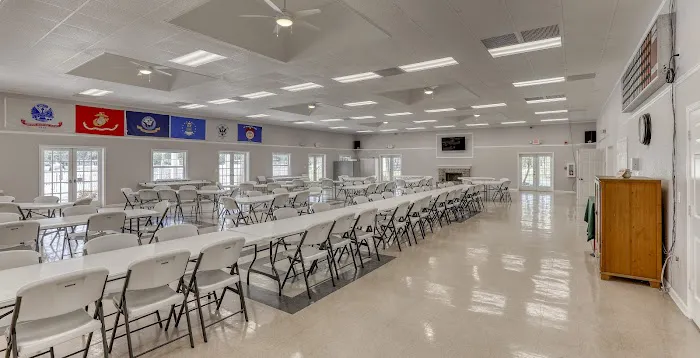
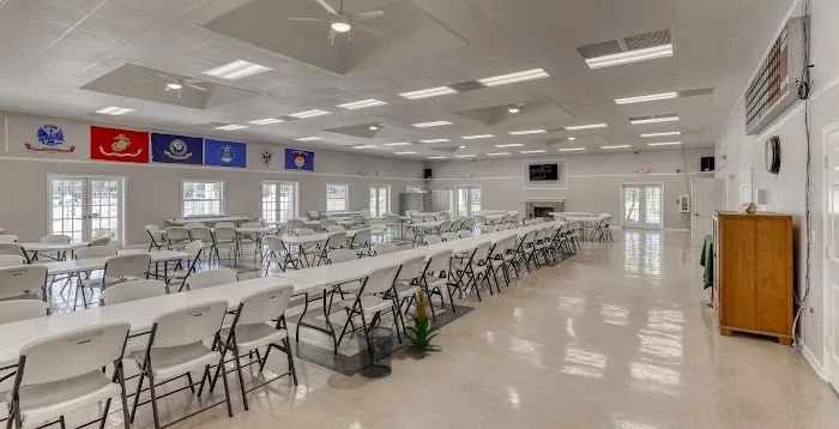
+ waste bin [356,326,396,379]
+ indoor plant [399,283,443,356]
